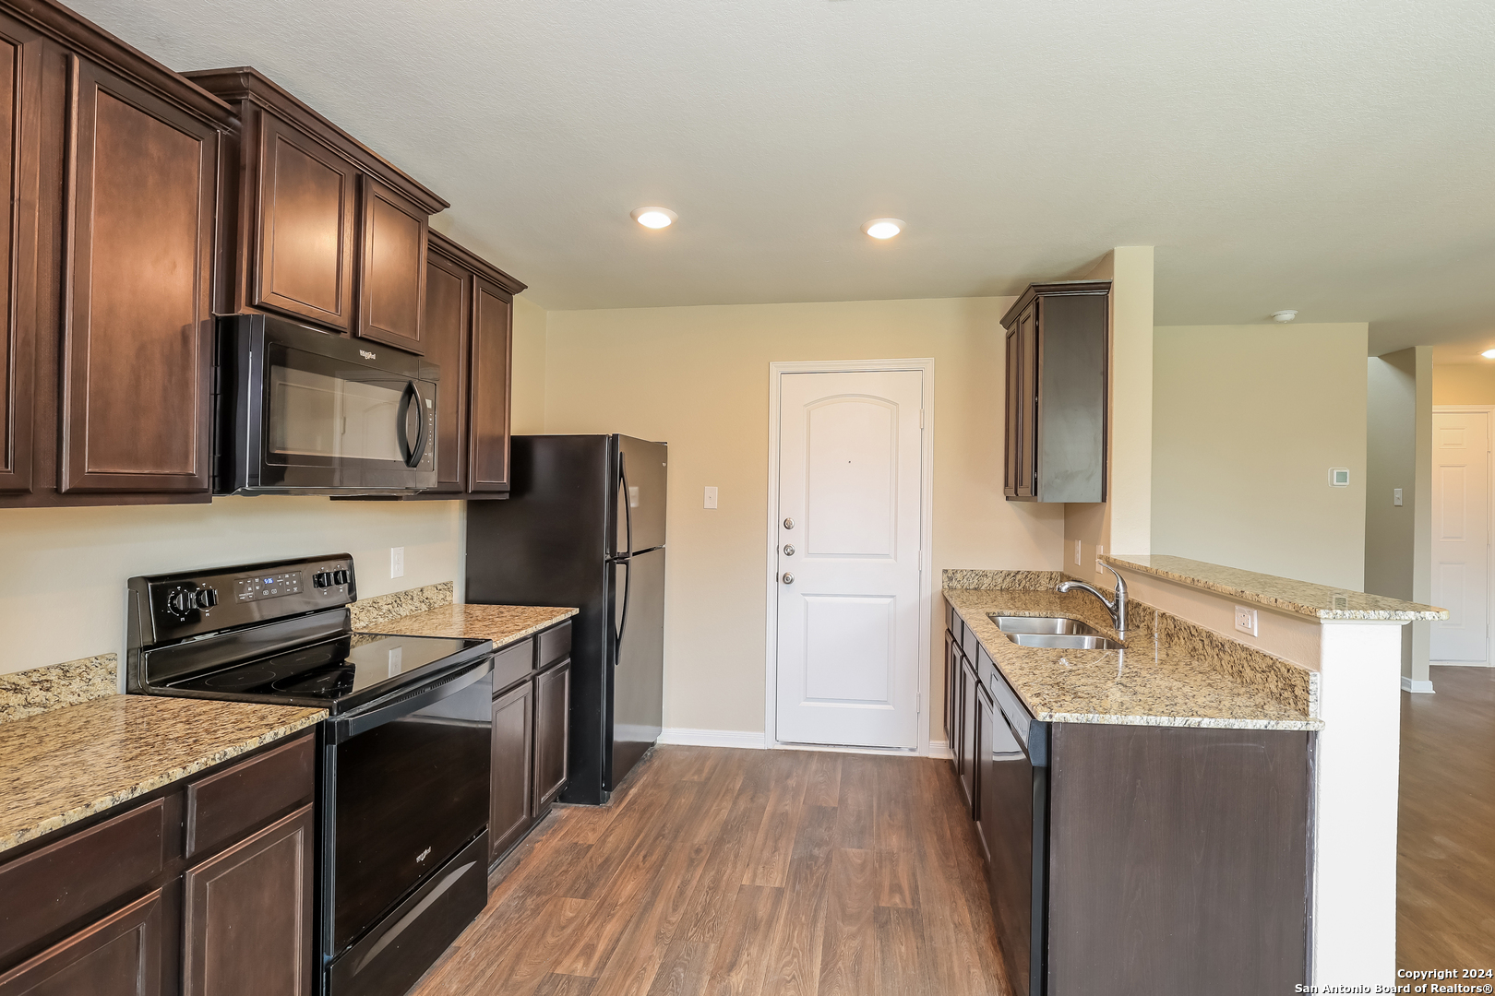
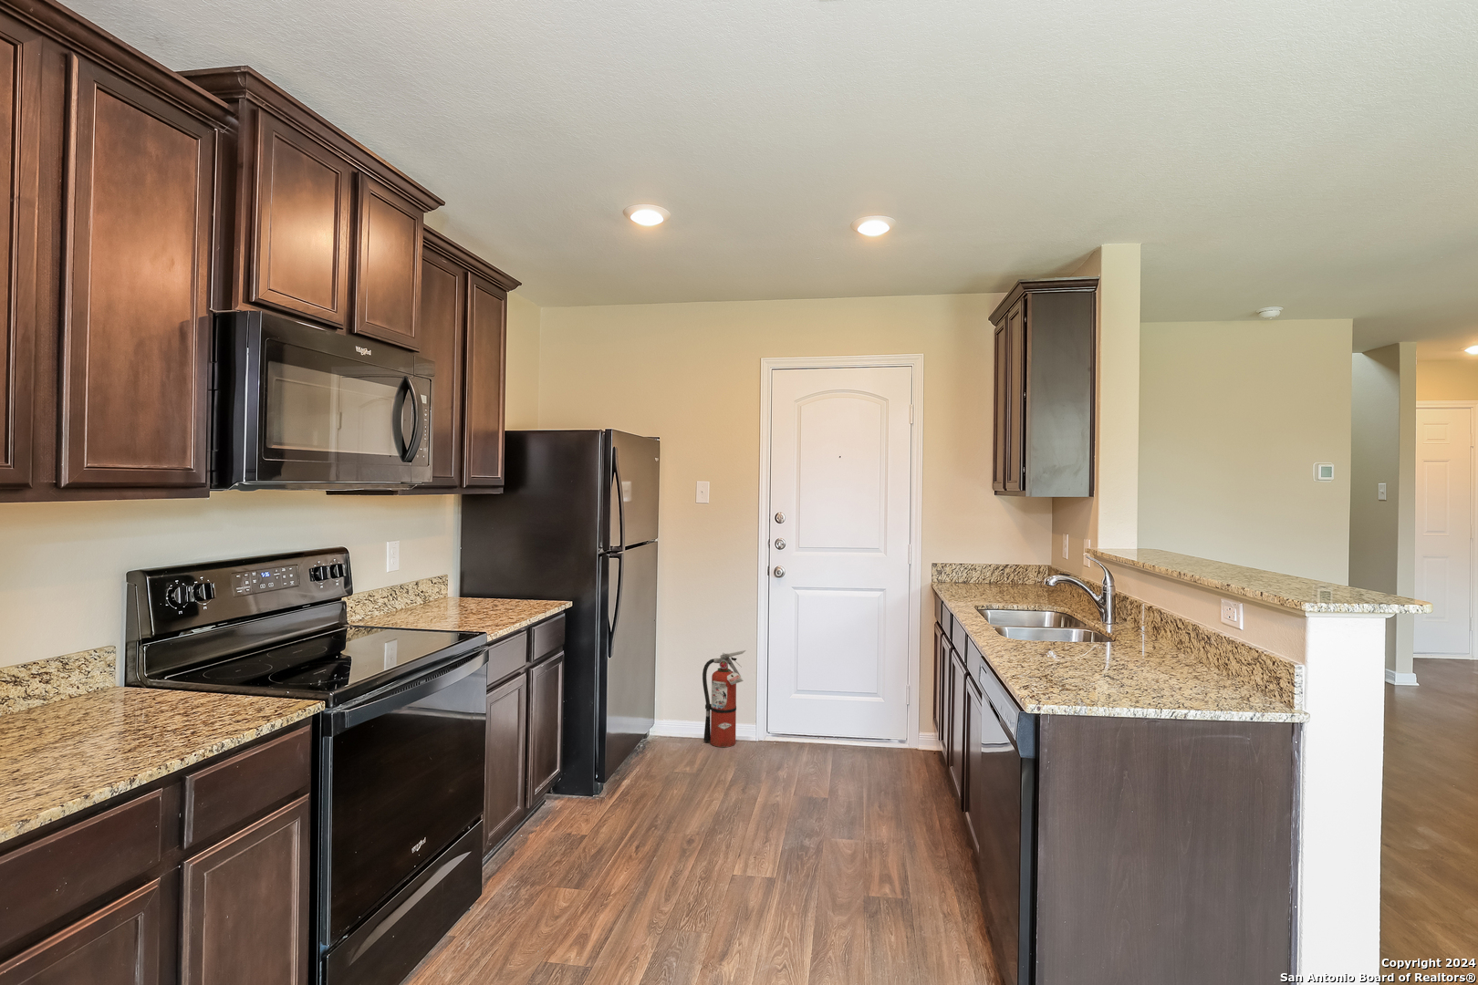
+ fire extinguisher [702,650,747,748]
